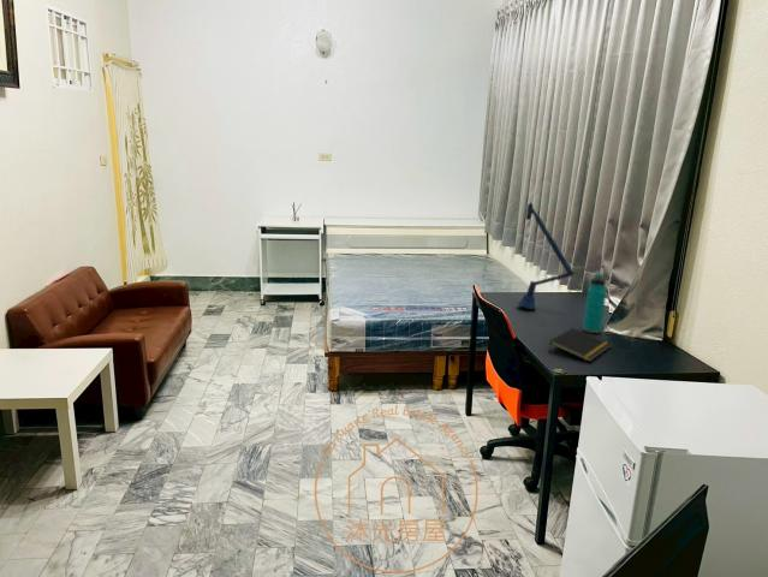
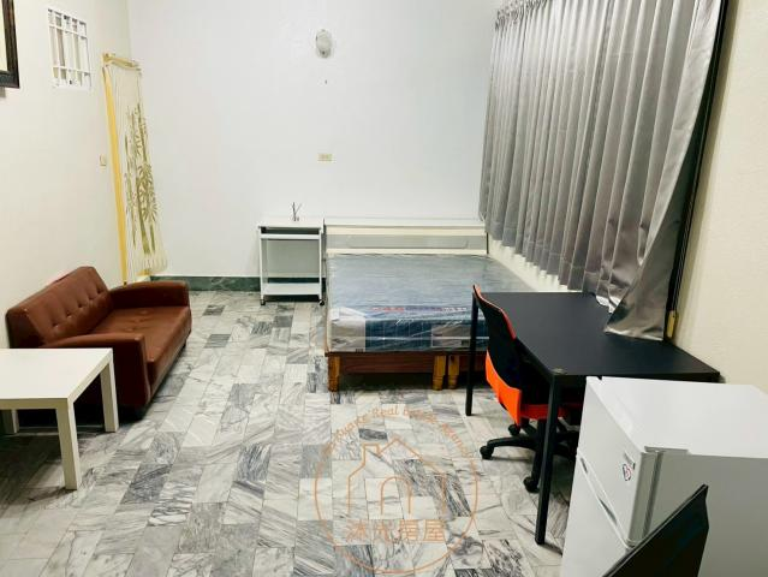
- desk lamp [517,202,576,310]
- water bottle [582,273,607,334]
- notepad [547,327,612,363]
